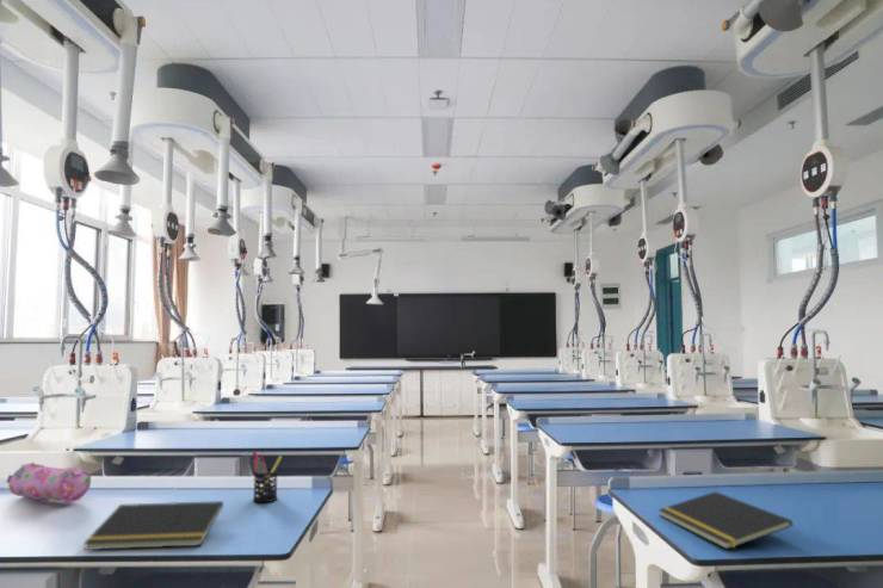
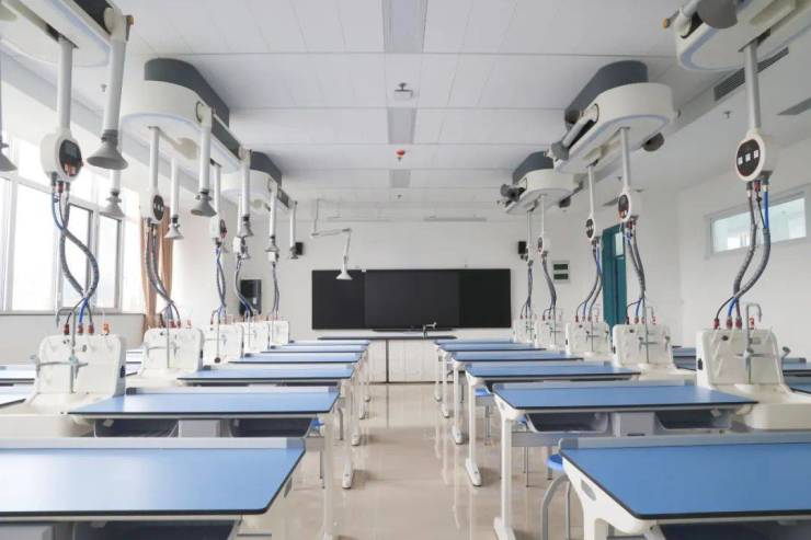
- notepad [82,500,224,551]
- pencil case [5,462,92,505]
- pen holder [251,450,283,503]
- notepad [657,490,794,551]
